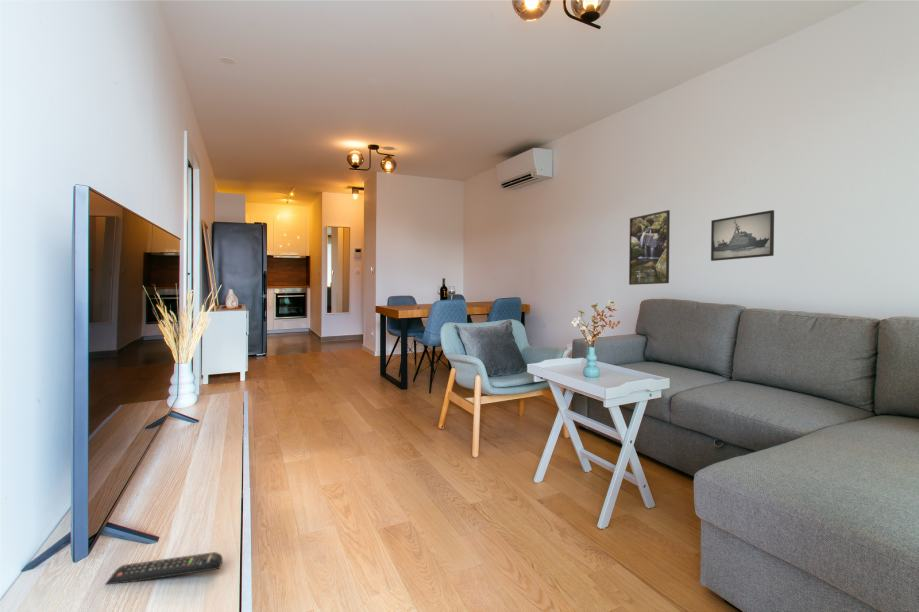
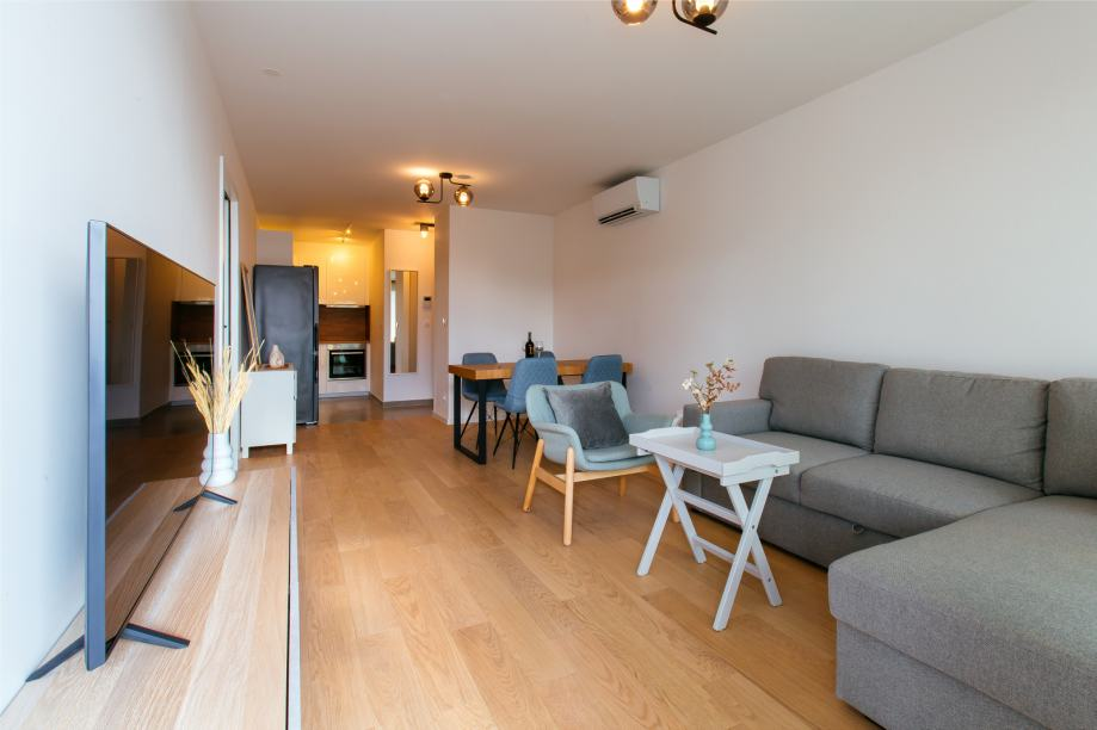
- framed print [710,209,775,262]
- remote control [105,551,224,585]
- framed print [628,209,671,286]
